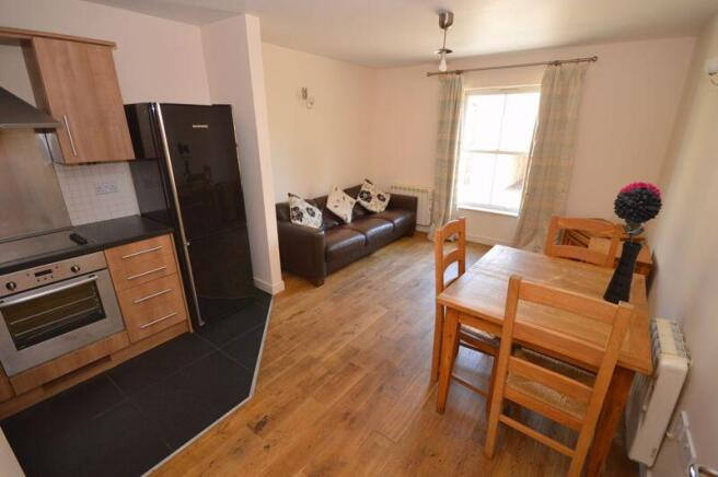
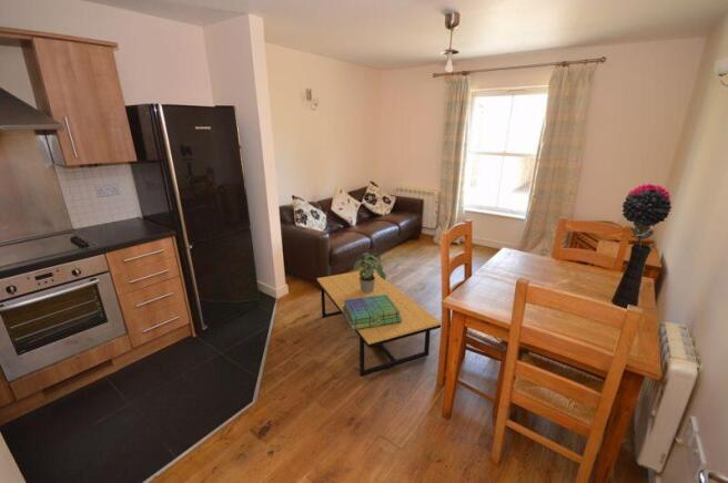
+ potted plant [353,251,387,294]
+ coffee table [316,269,442,378]
+ stack of books [342,295,402,332]
